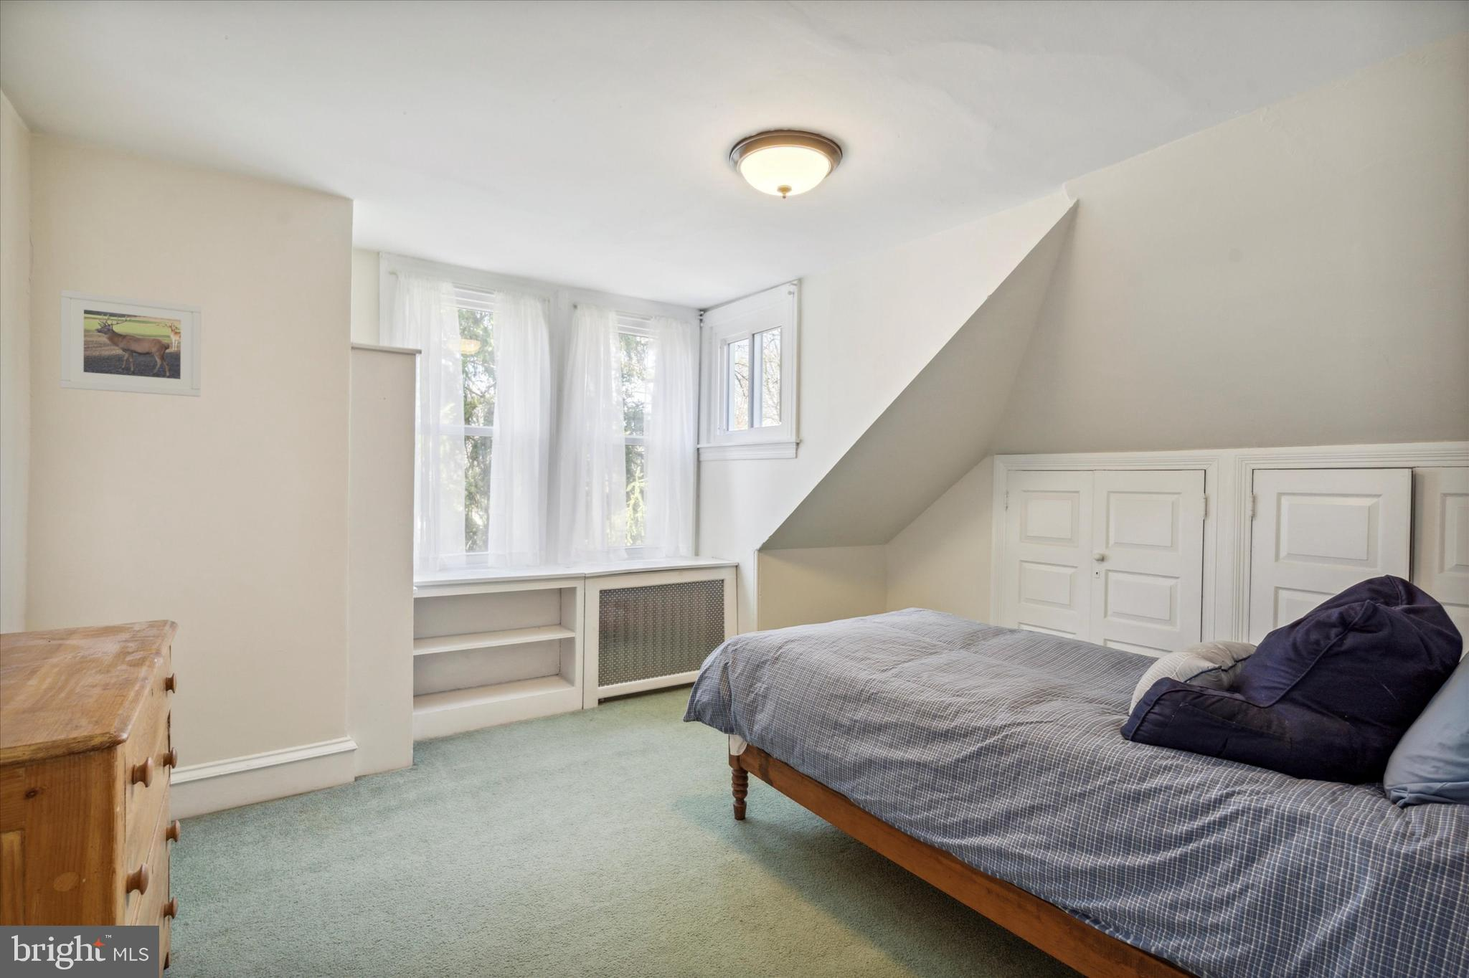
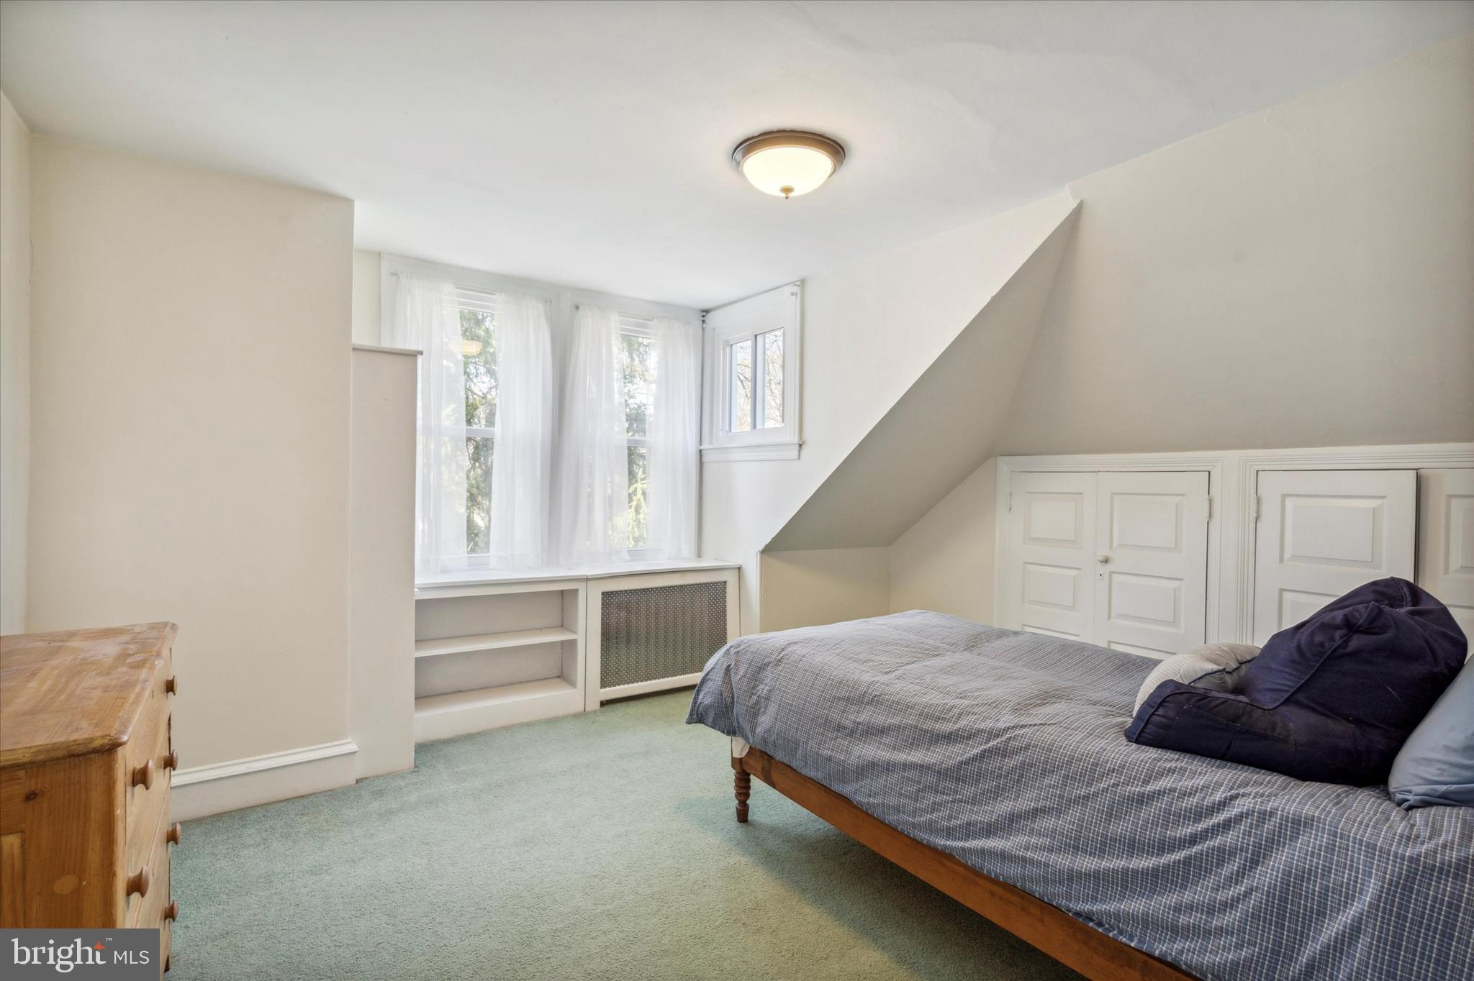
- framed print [60,289,202,397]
